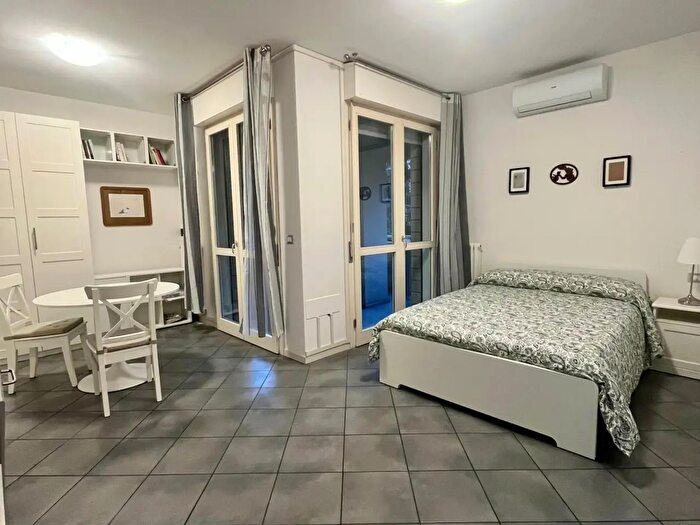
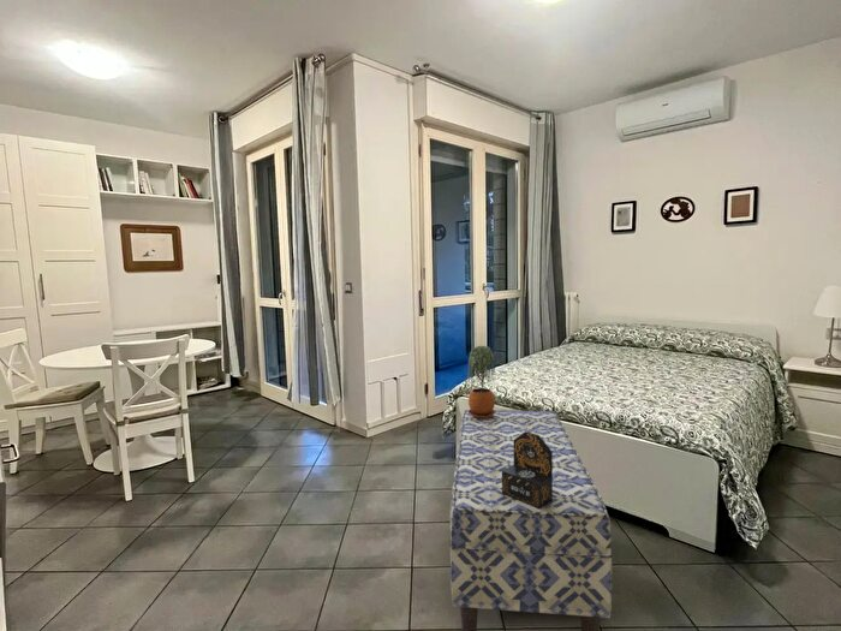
+ potted plant [464,345,497,418]
+ bench [448,409,613,631]
+ decorative box [502,431,553,508]
